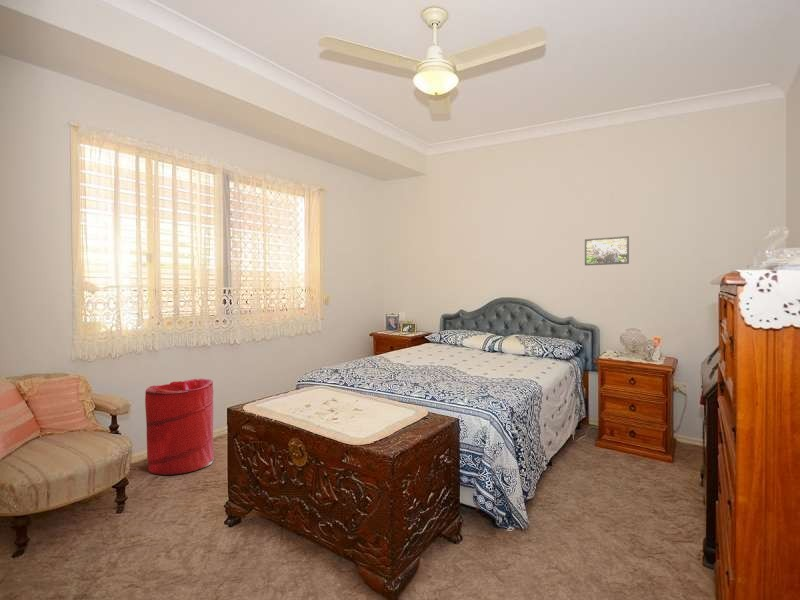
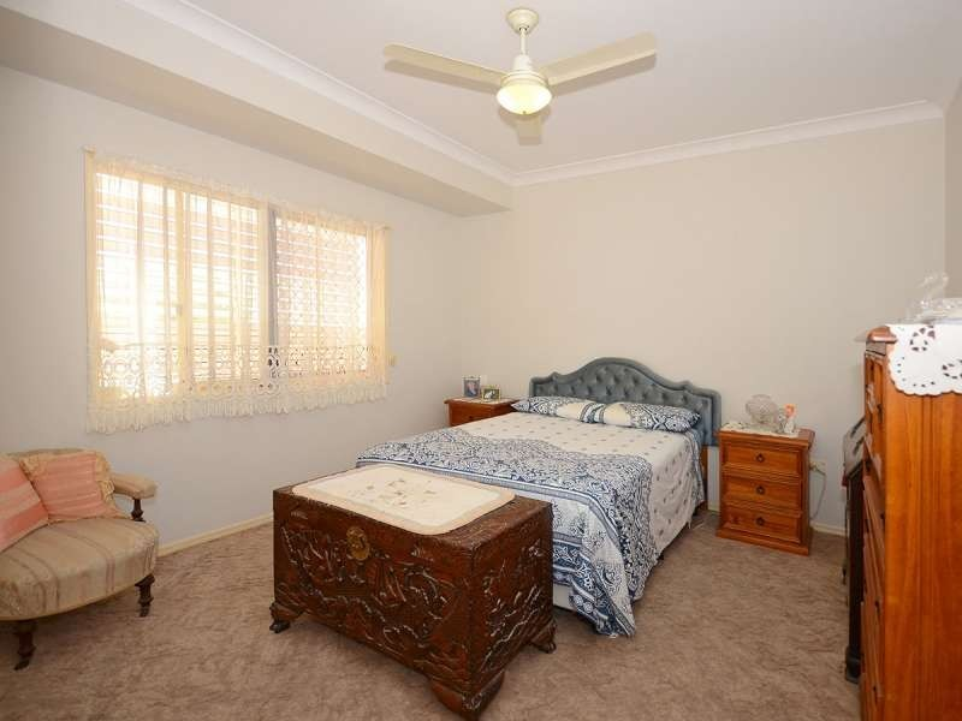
- laundry hamper [144,378,215,476]
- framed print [584,235,630,266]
